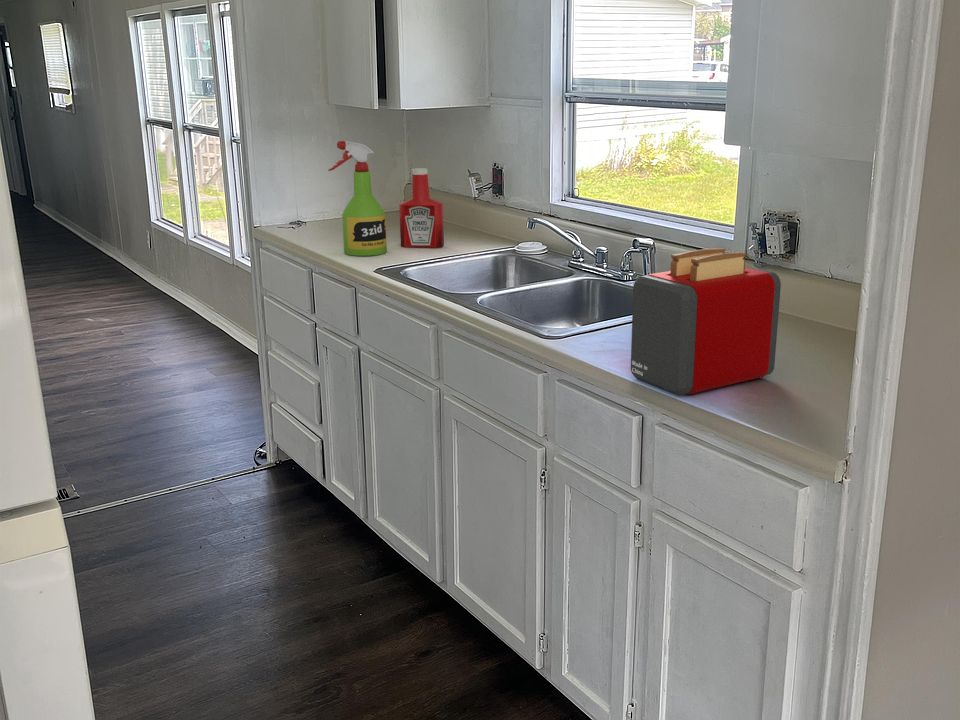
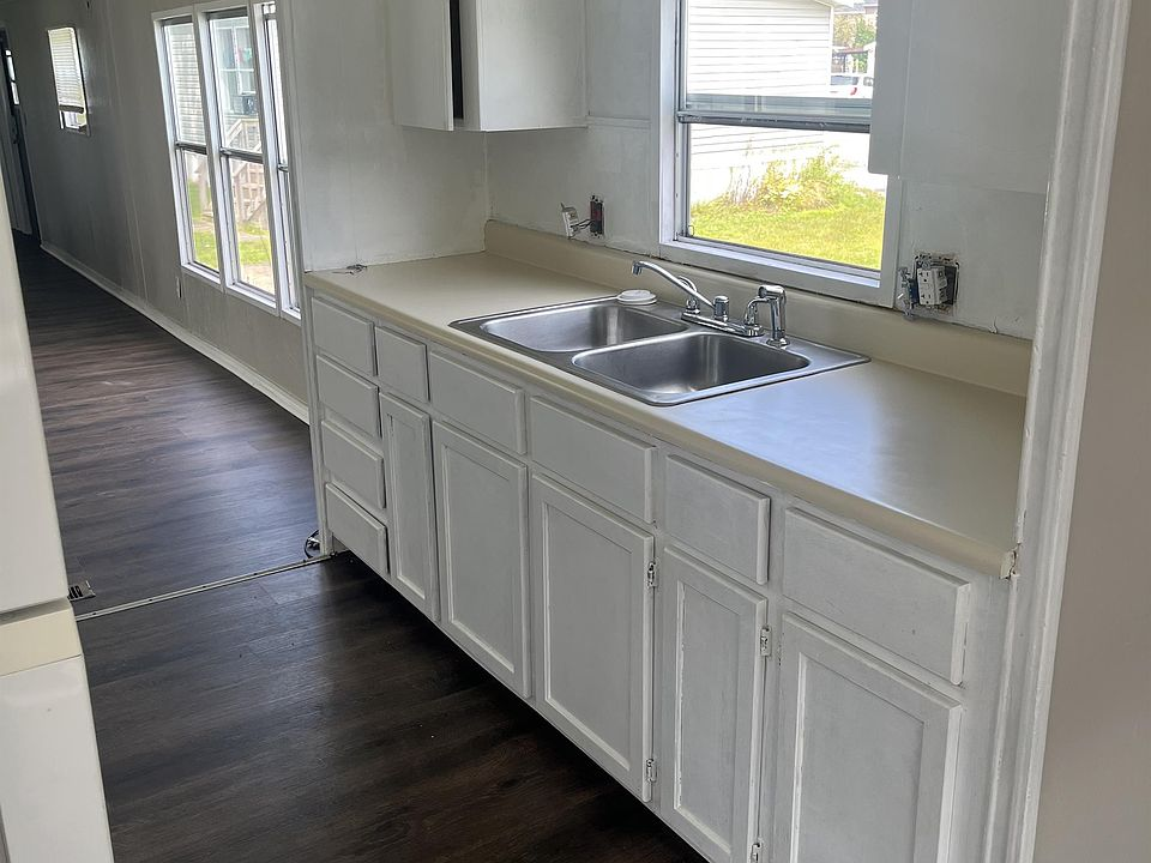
- soap bottle [398,167,445,248]
- toaster [630,247,782,397]
- spray bottle [327,140,388,257]
